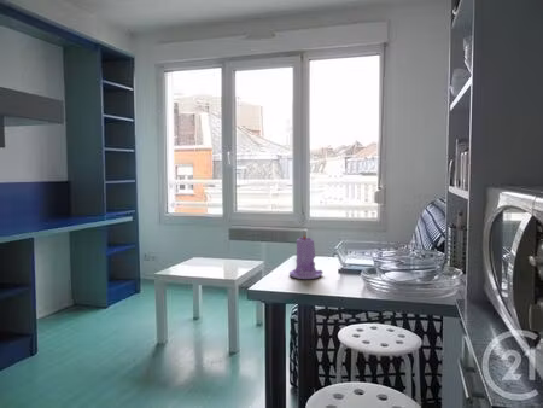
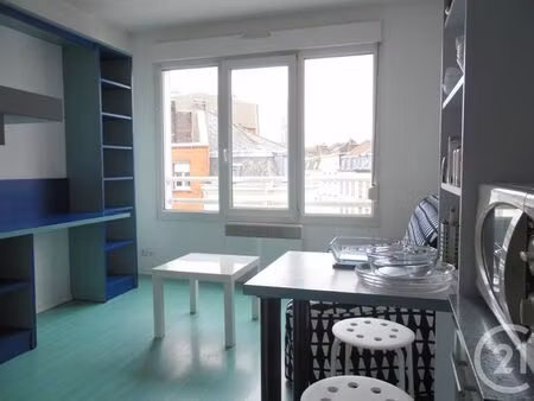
- candle [288,231,325,280]
